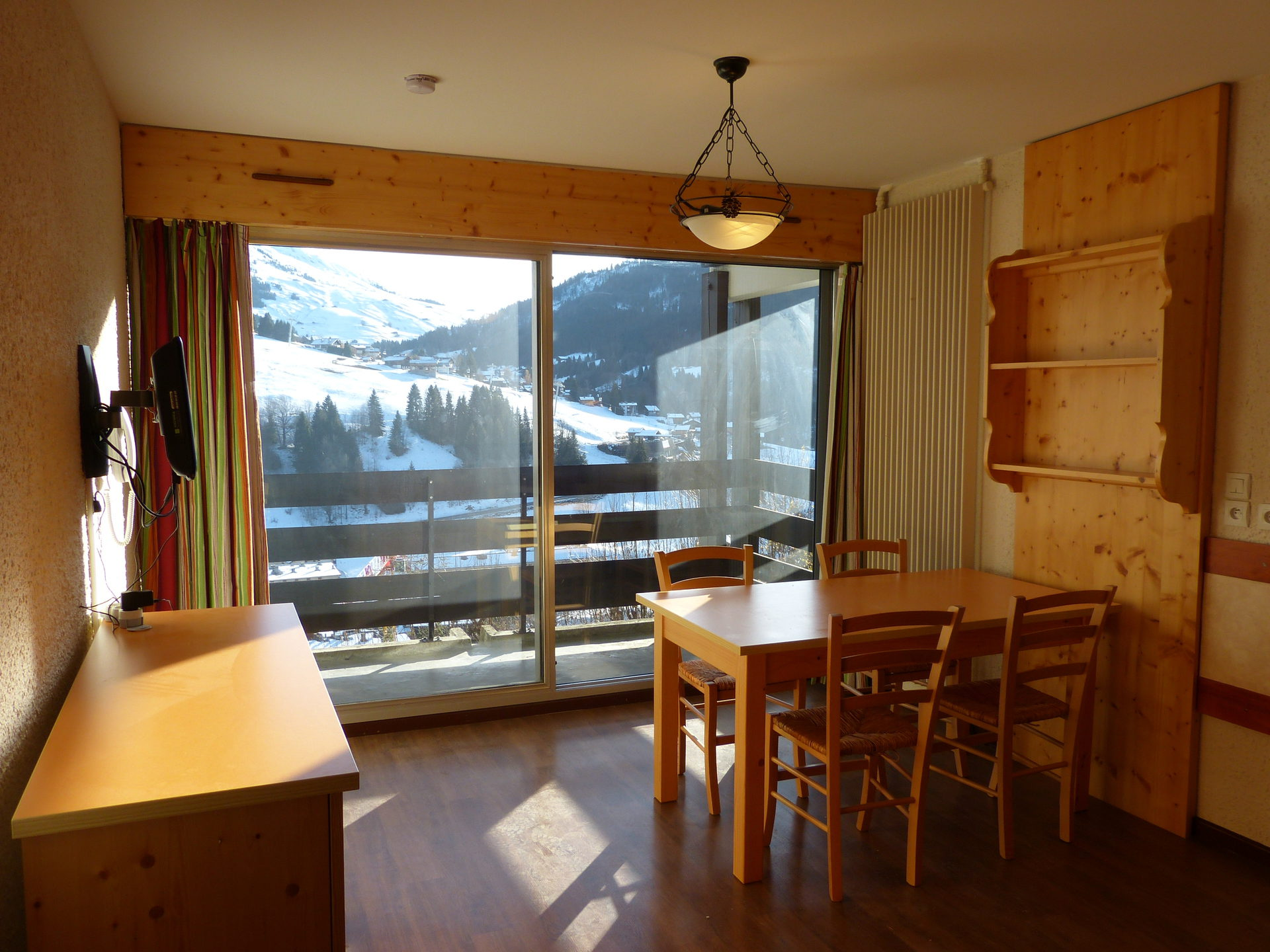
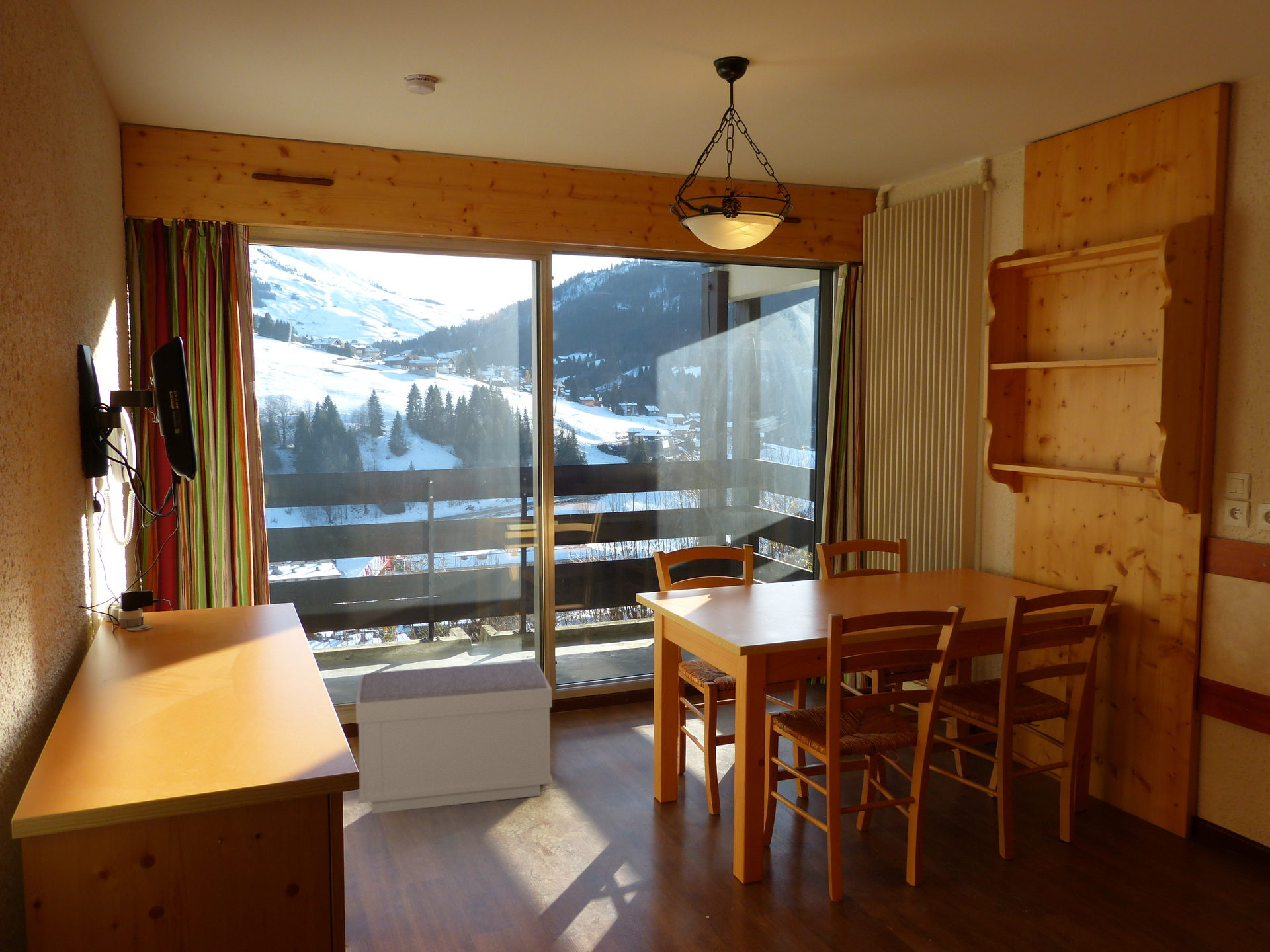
+ bench [355,661,554,814]
